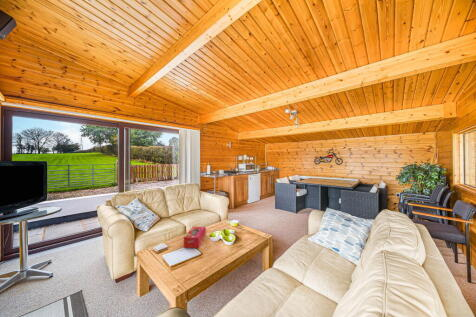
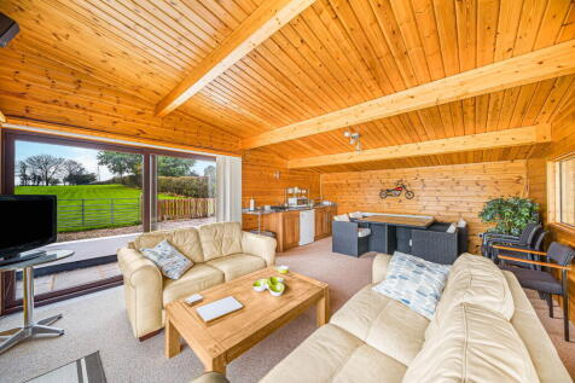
- tissue box [183,226,207,249]
